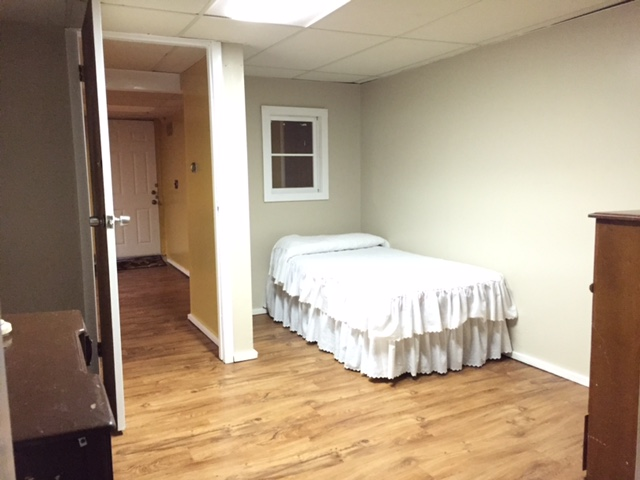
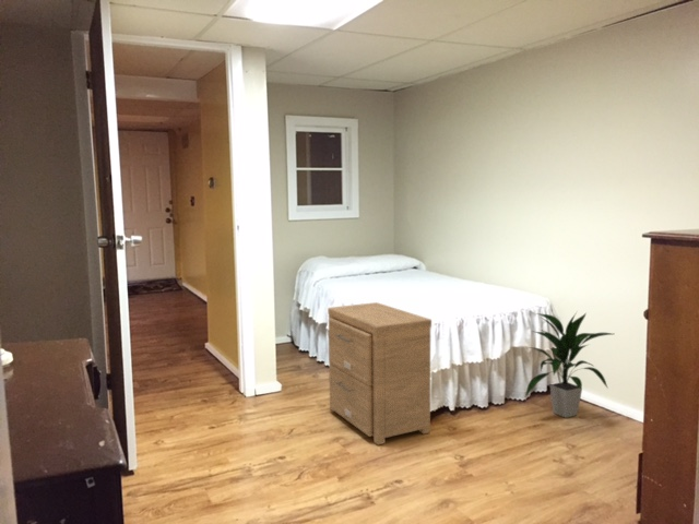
+ side table [327,301,433,445]
+ indoor plant [524,311,614,419]
